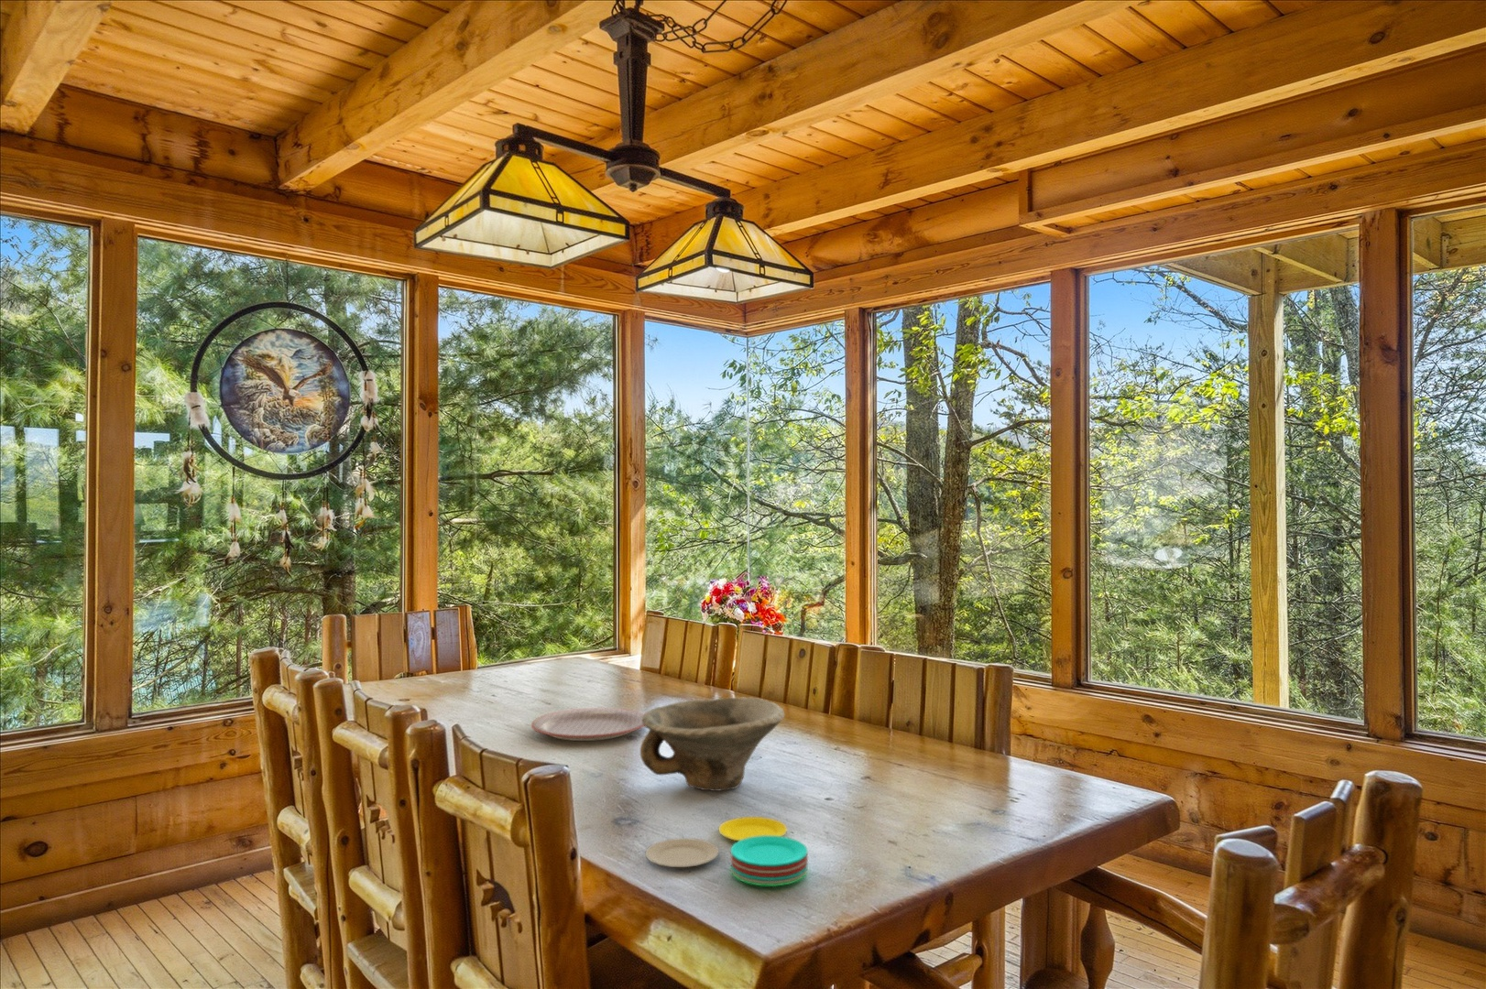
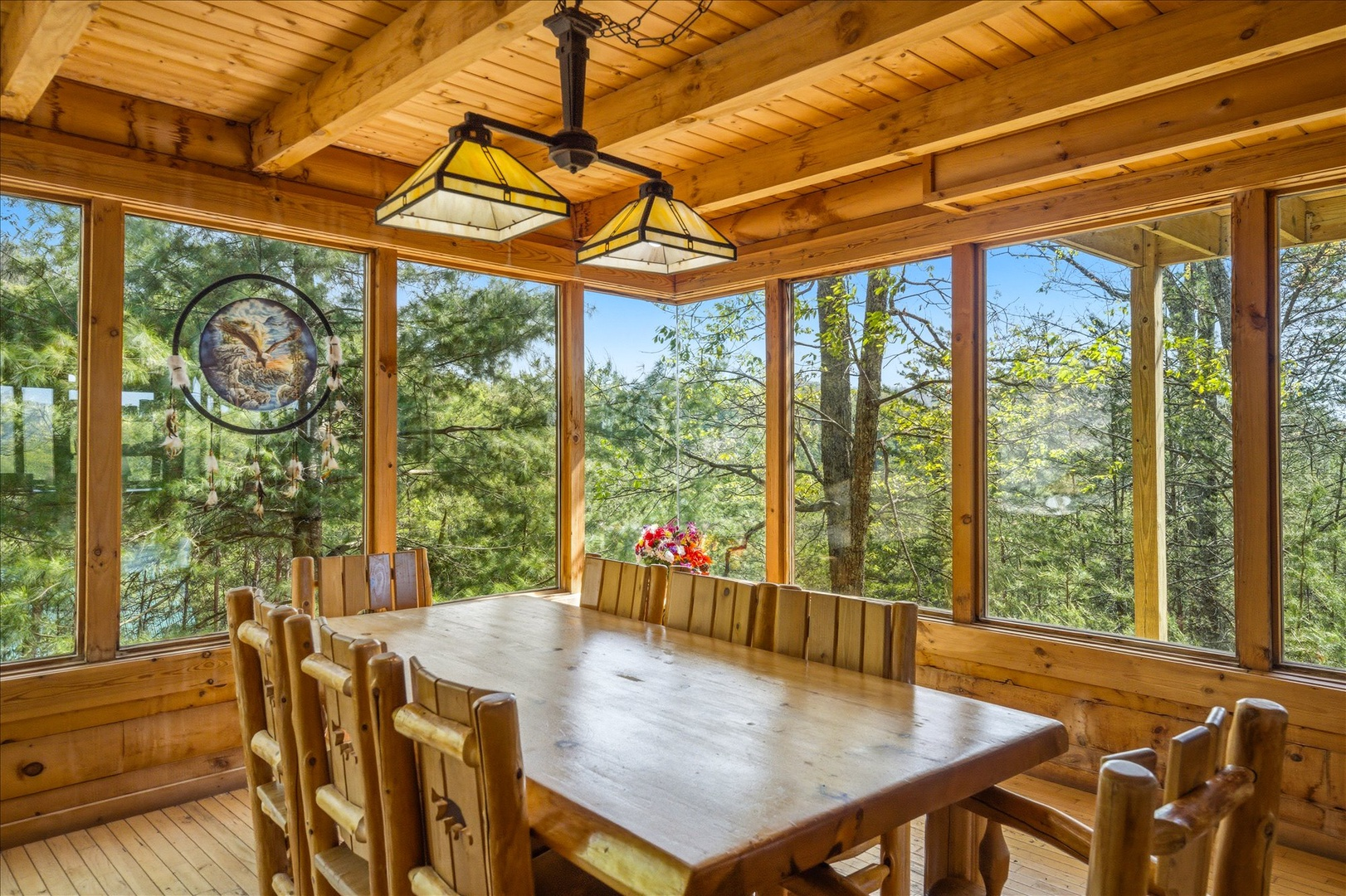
- plate [645,816,809,887]
- bowl [639,696,786,793]
- plate [530,706,645,742]
